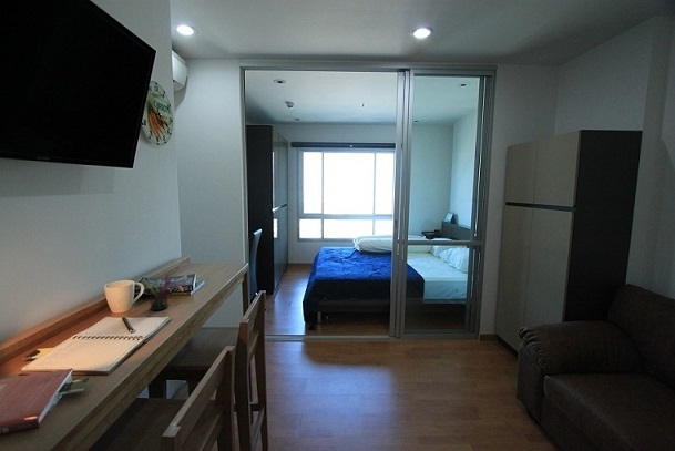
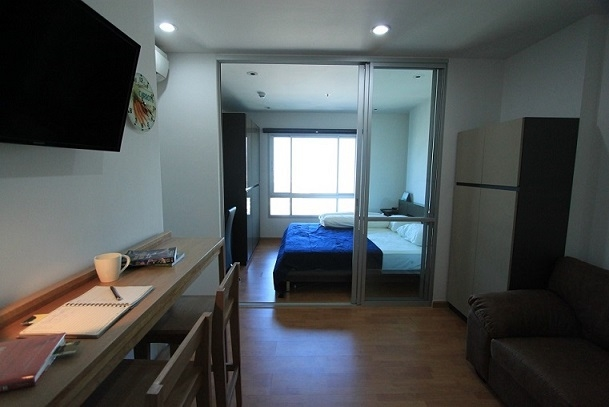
- pen holder [143,274,173,311]
